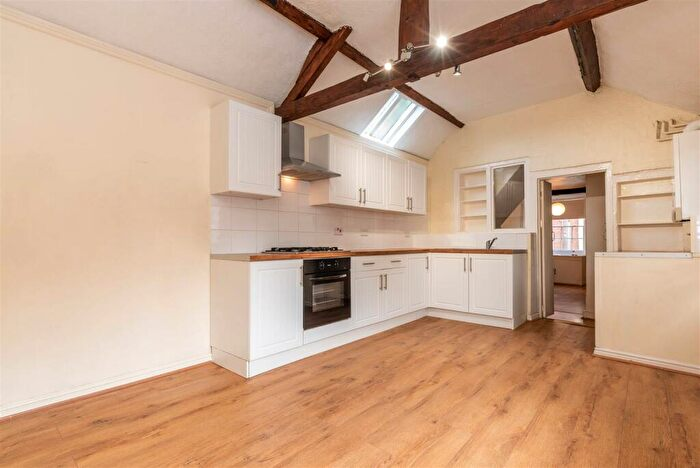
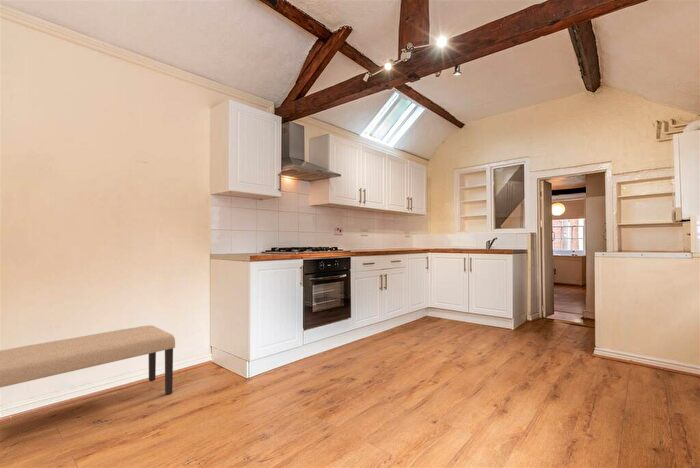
+ bench [0,324,176,395]
